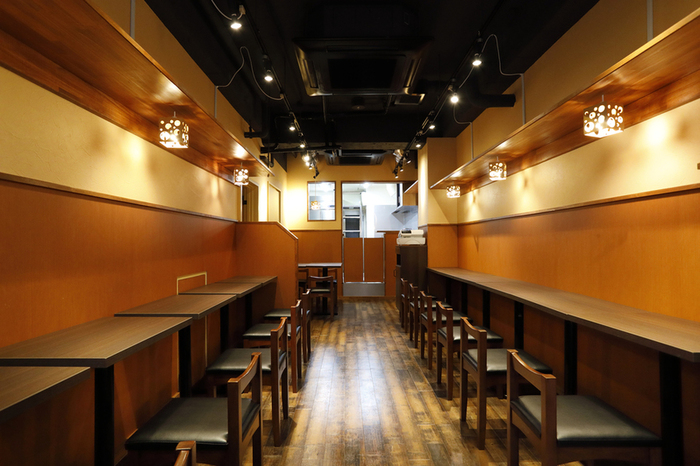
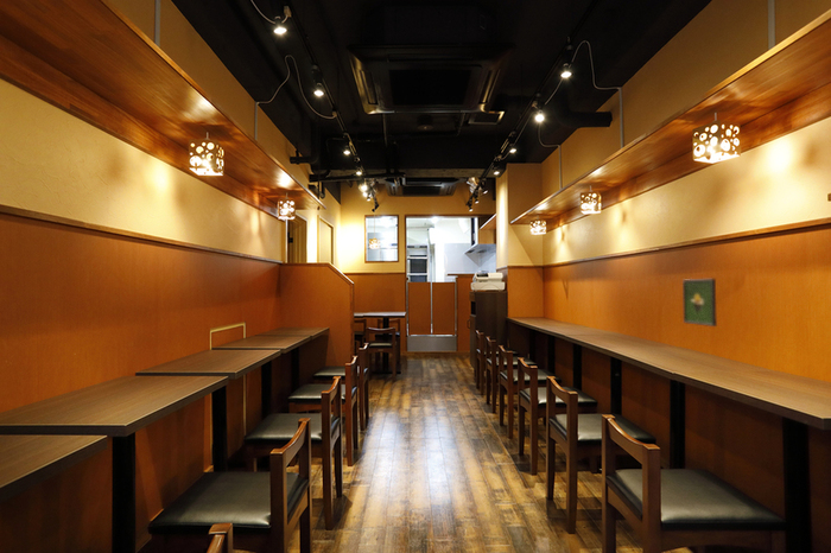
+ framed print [681,278,718,328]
